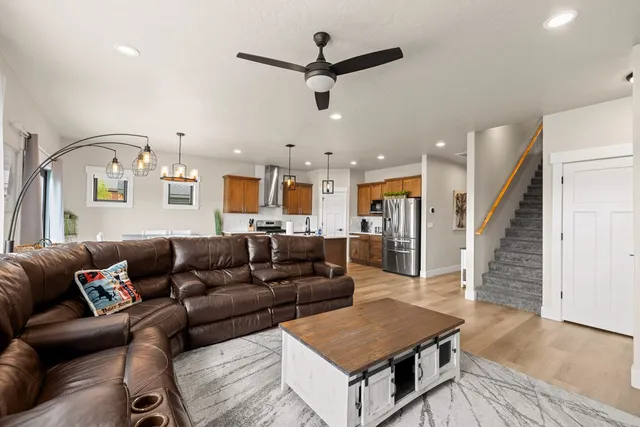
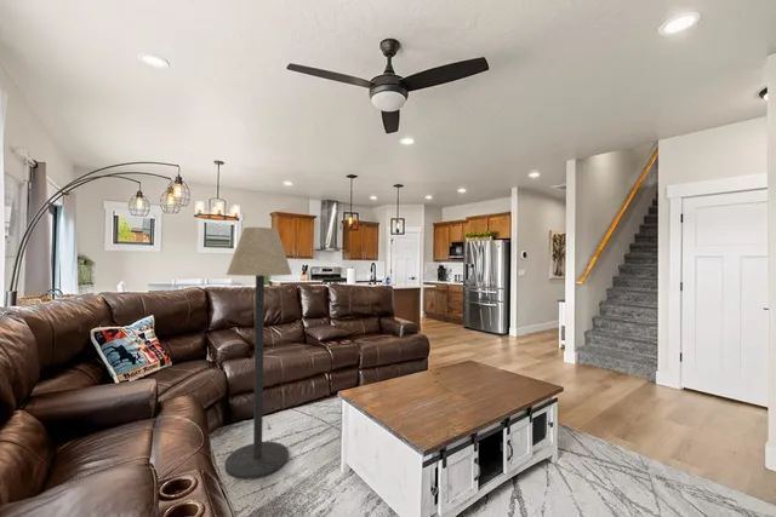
+ floor lamp [223,226,293,481]
